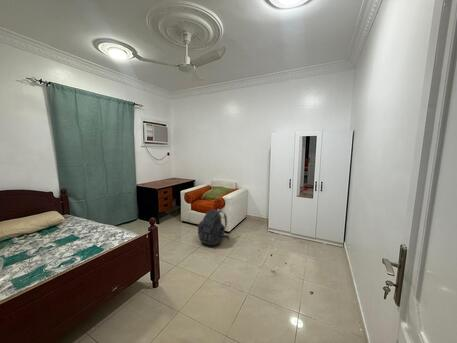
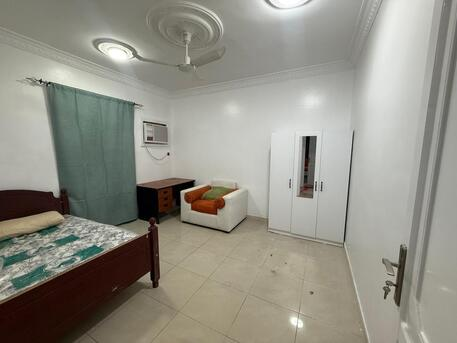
- backpack [197,208,230,246]
